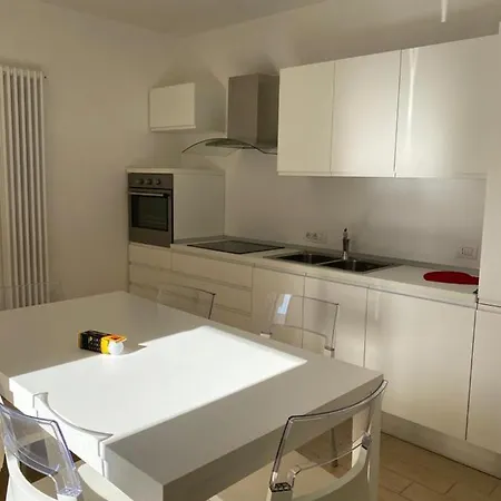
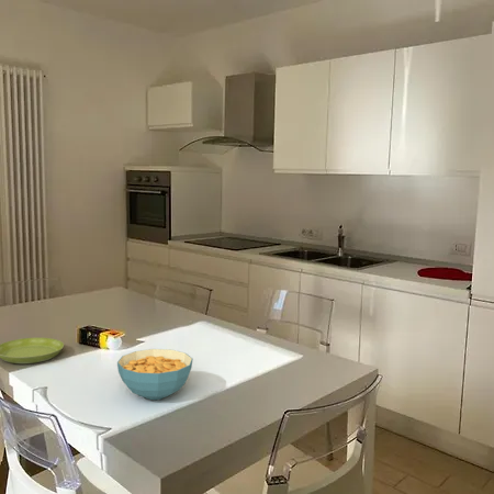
+ cereal bowl [116,348,194,401]
+ saucer [0,337,65,364]
